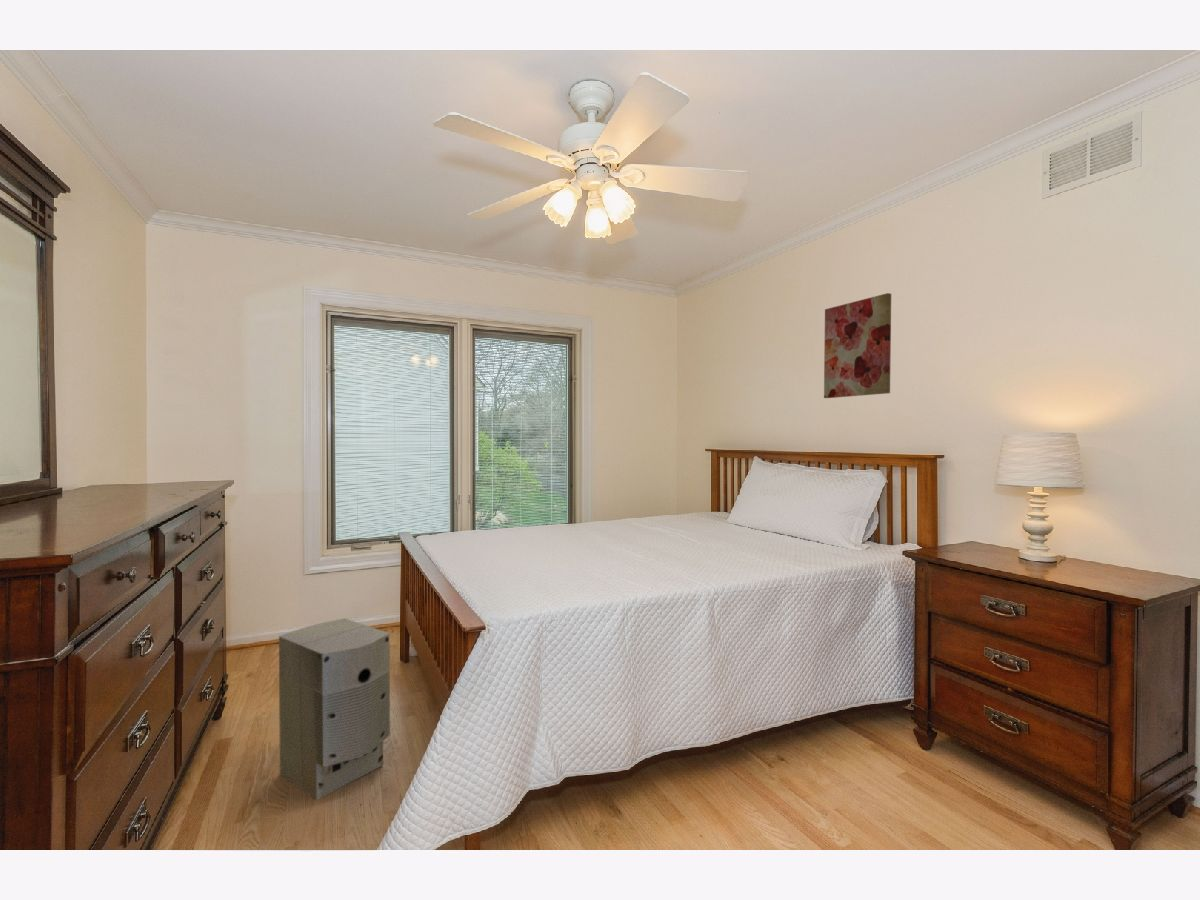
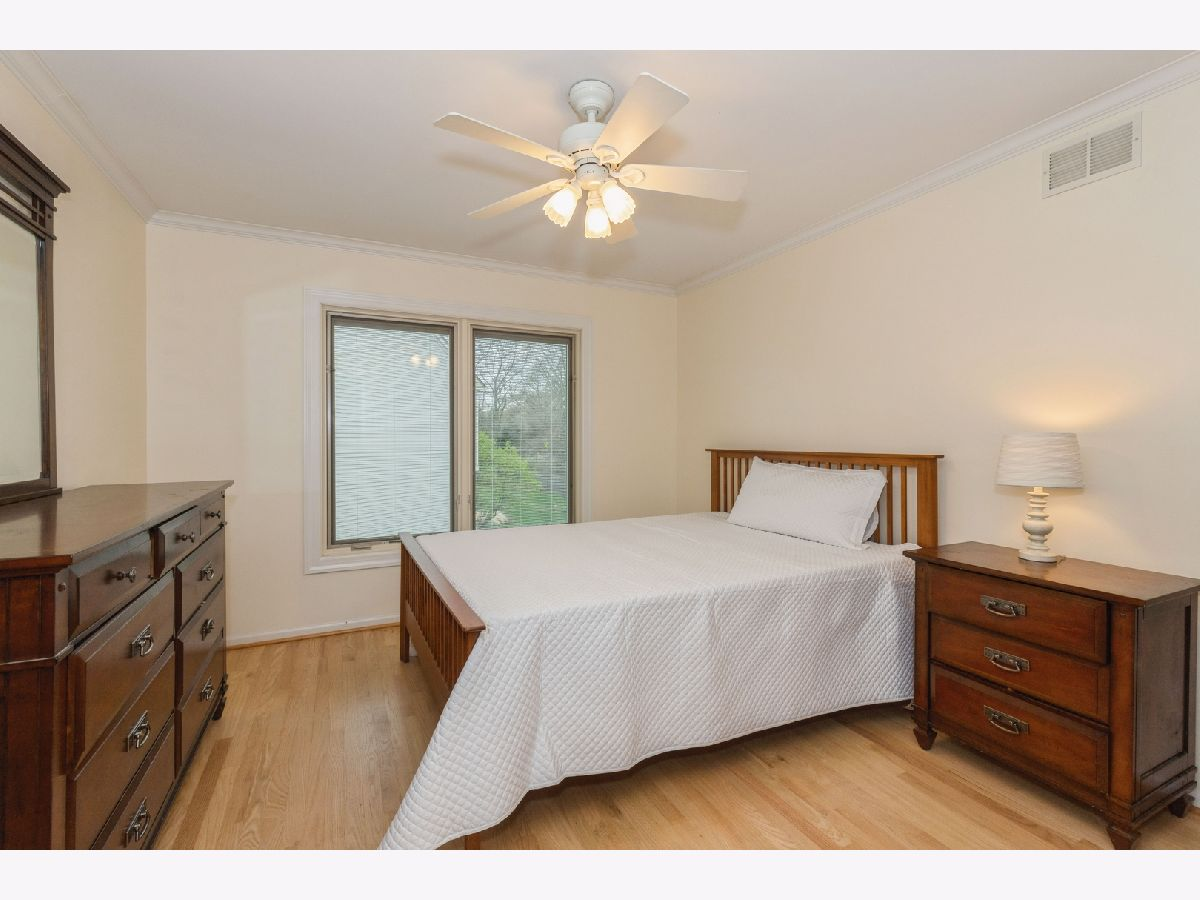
- wall art [823,292,892,399]
- air purifier [278,617,391,801]
